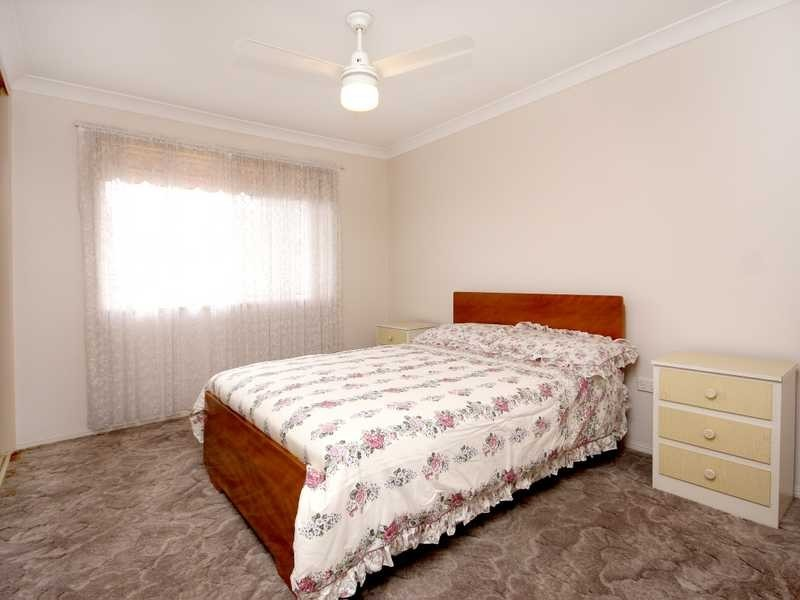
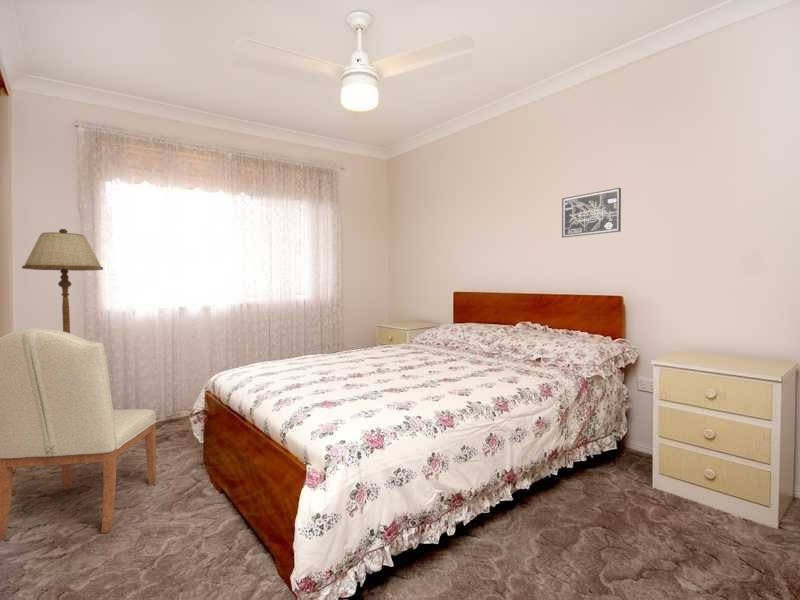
+ chair [0,327,158,541]
+ wall art [561,187,622,239]
+ floor lamp [21,228,104,334]
